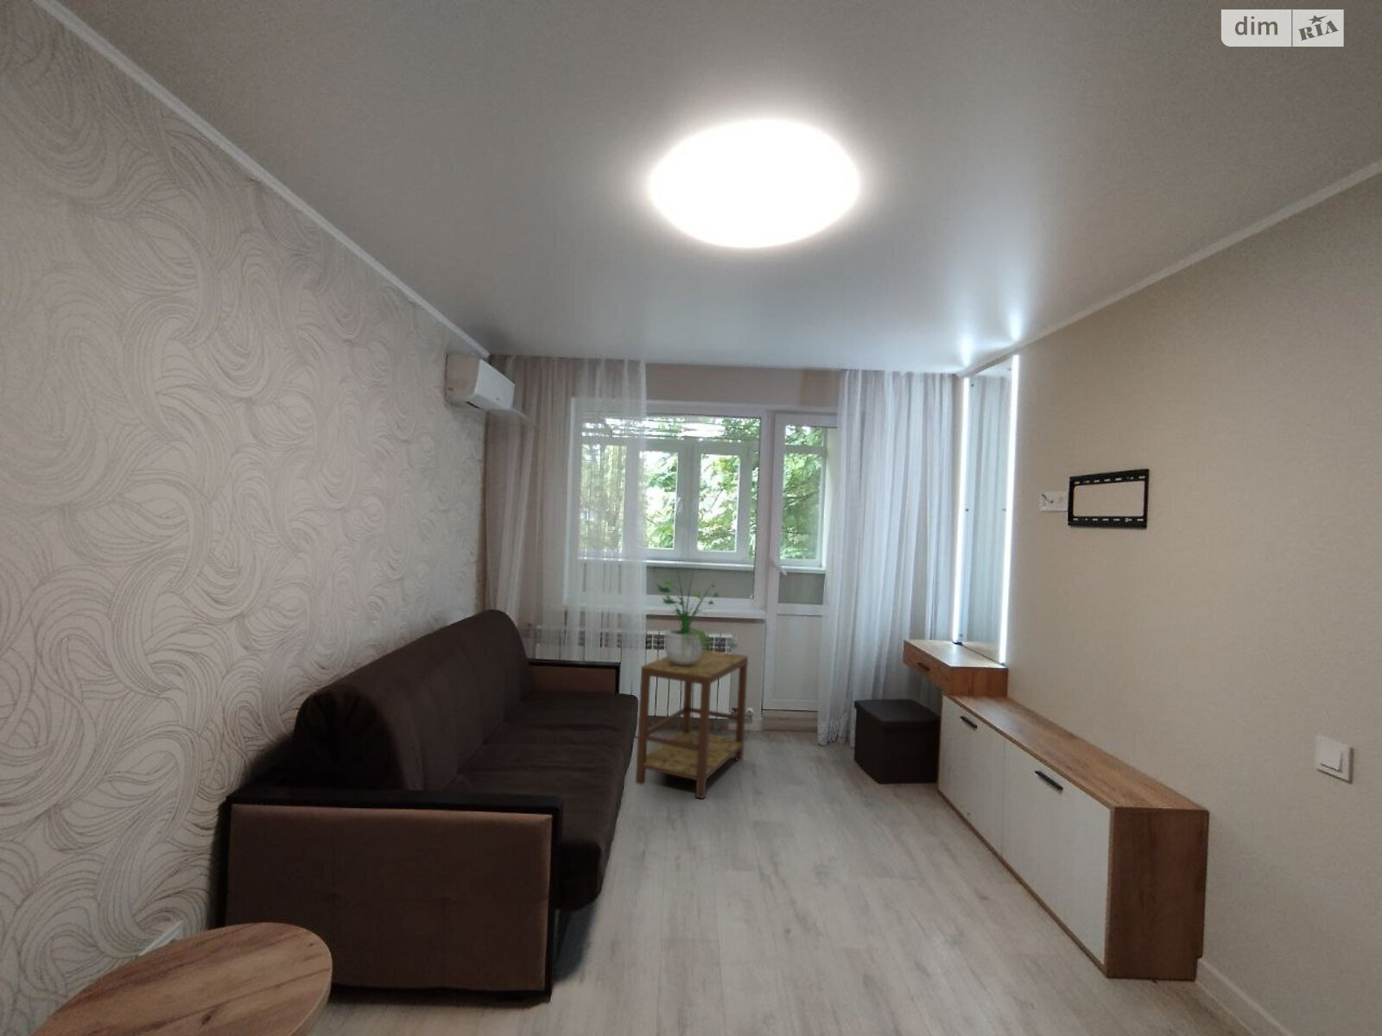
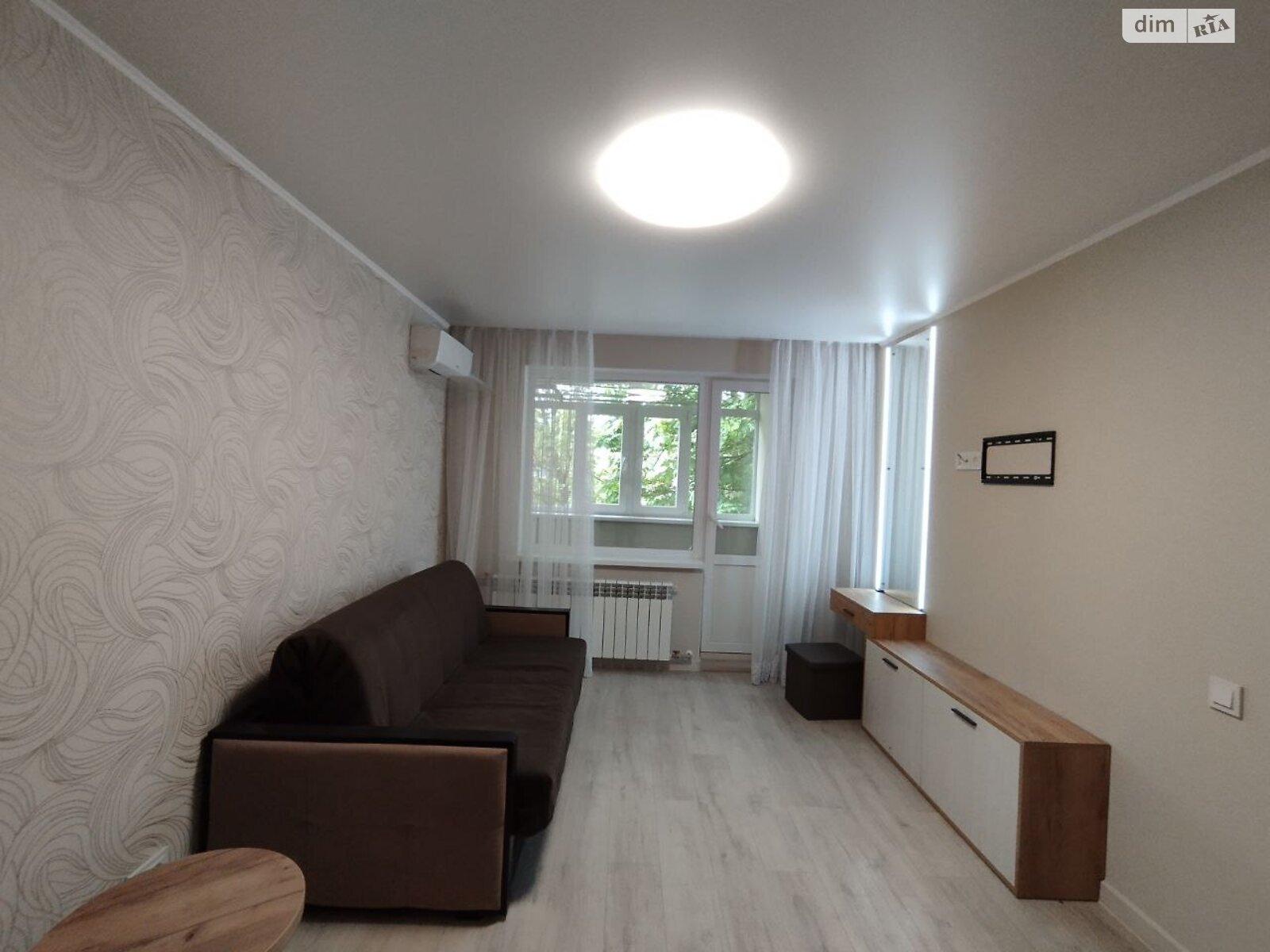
- side table [634,650,749,800]
- potted plant [655,559,720,666]
